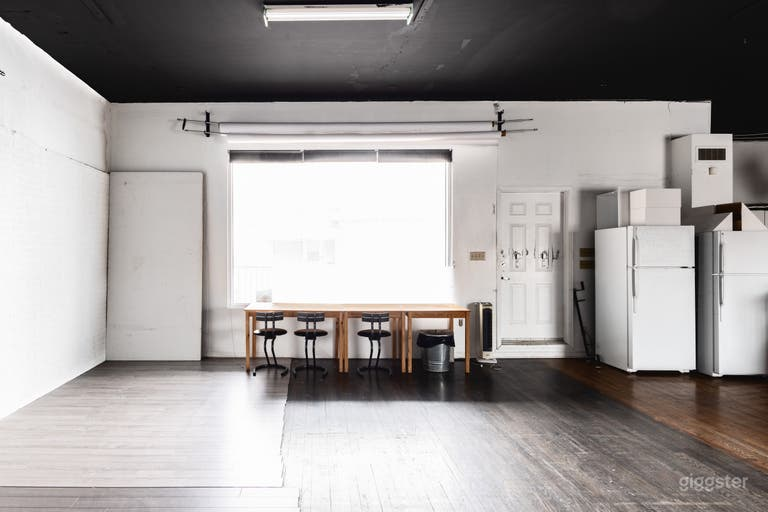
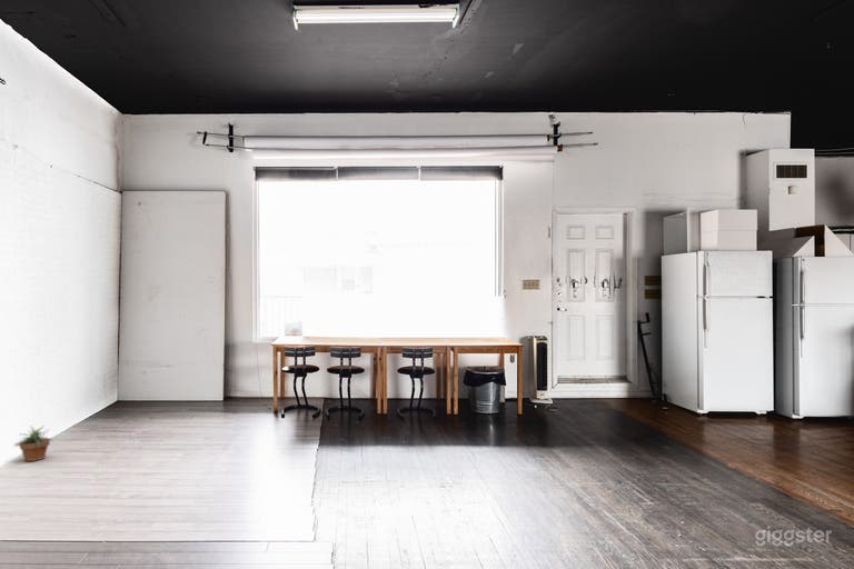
+ potted plant [13,425,57,462]
